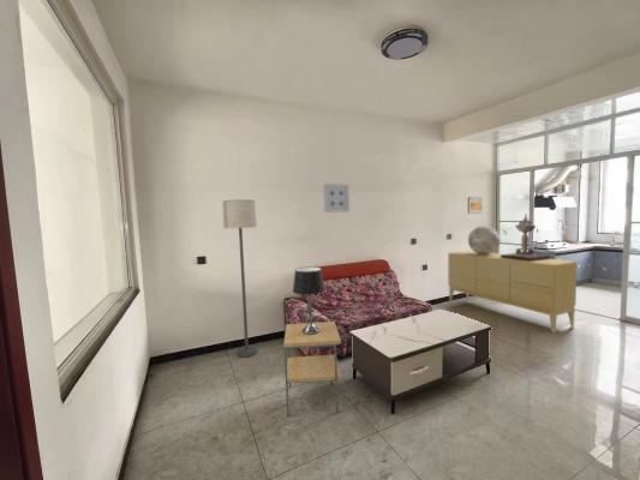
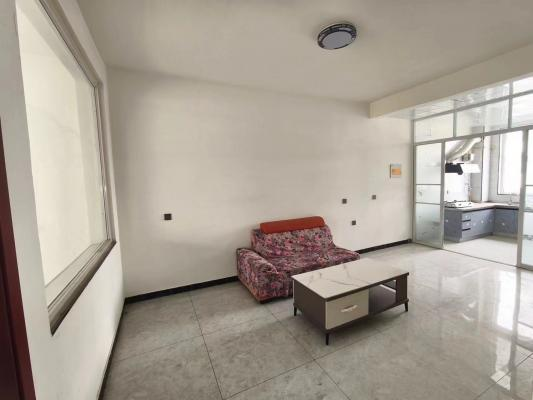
- lamp [467,224,502,254]
- table lamp [292,265,327,335]
- side table [282,320,342,418]
- wall art [322,182,351,214]
- decorative urn [501,212,552,262]
- lamp [221,199,258,359]
- sideboard [447,250,579,335]
